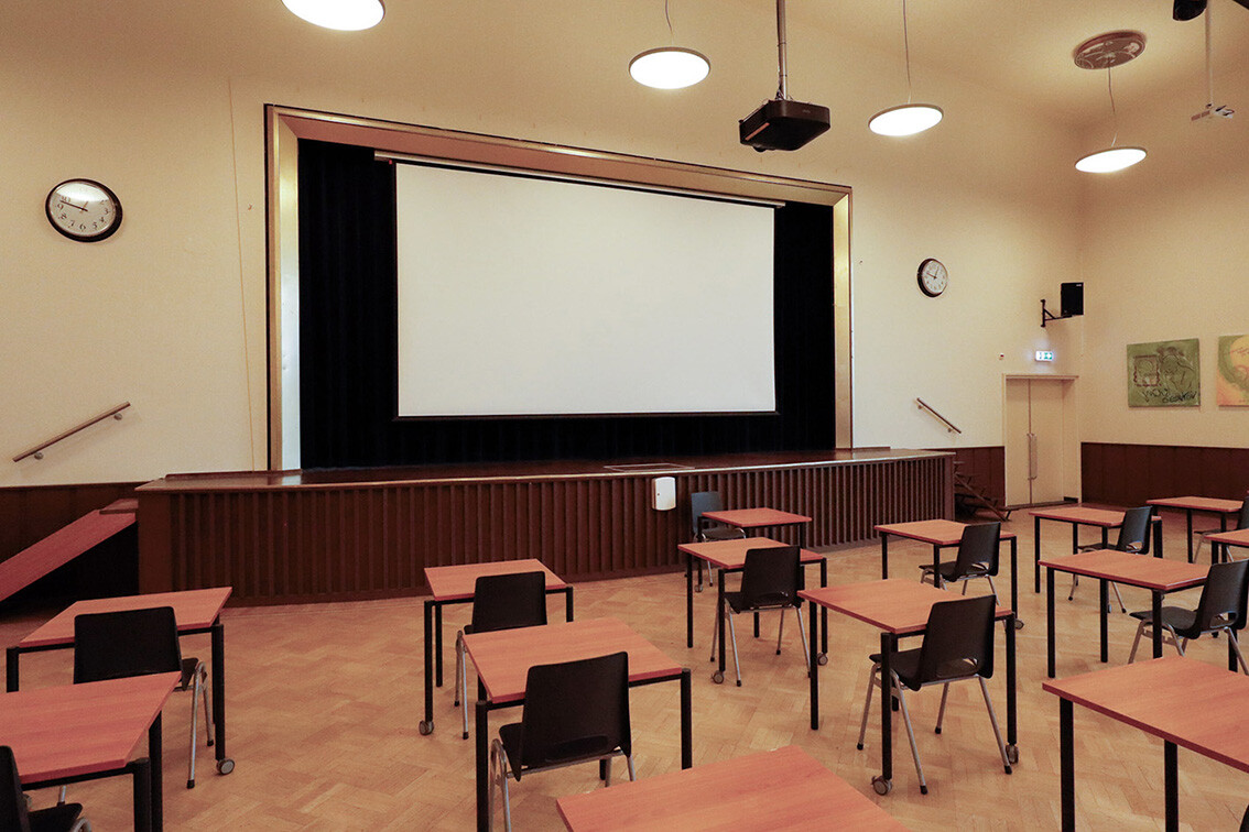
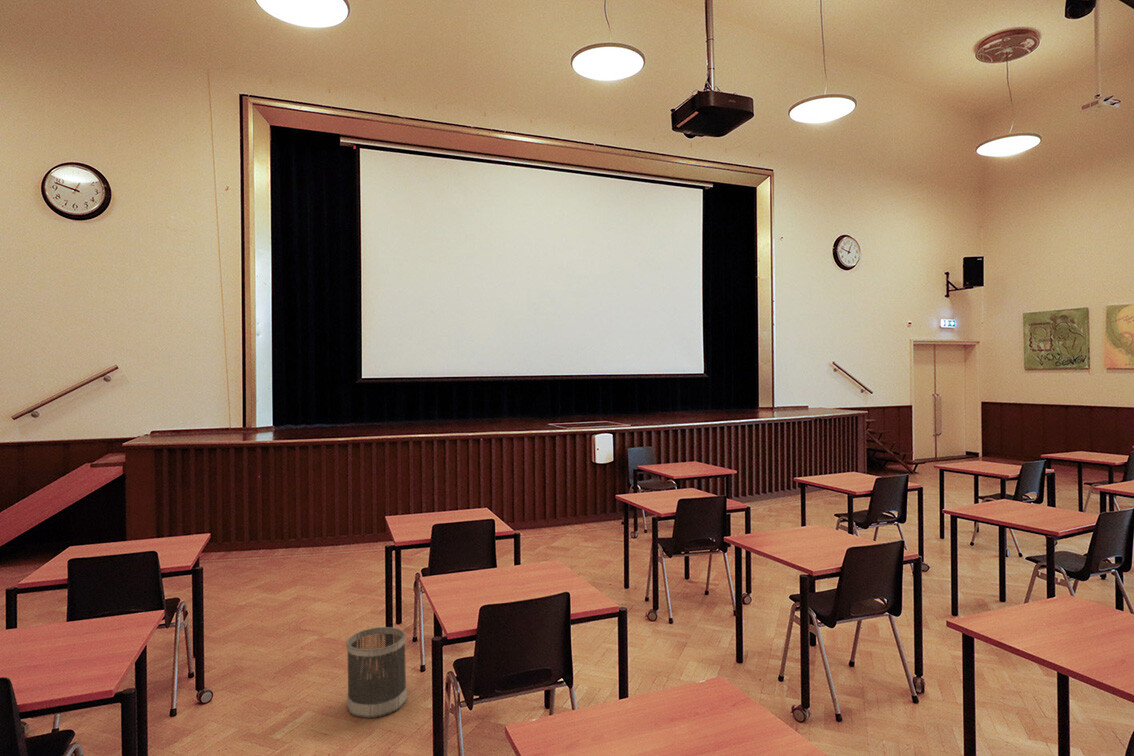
+ wastebasket [345,626,408,719]
